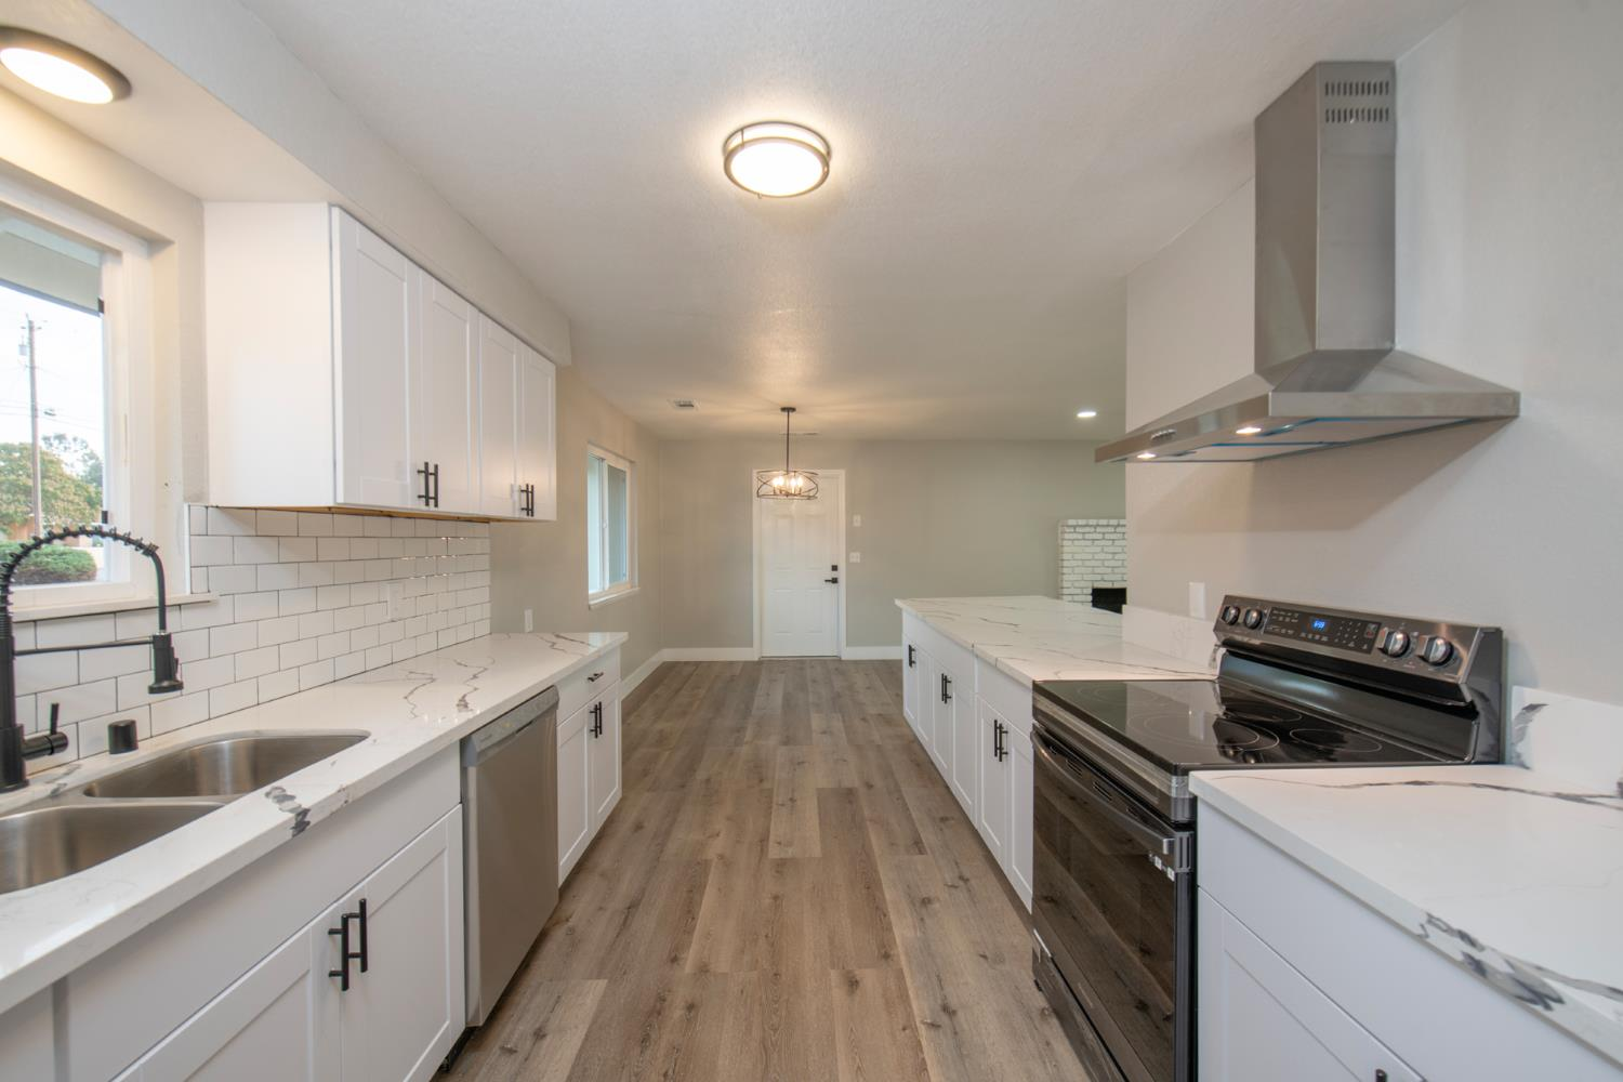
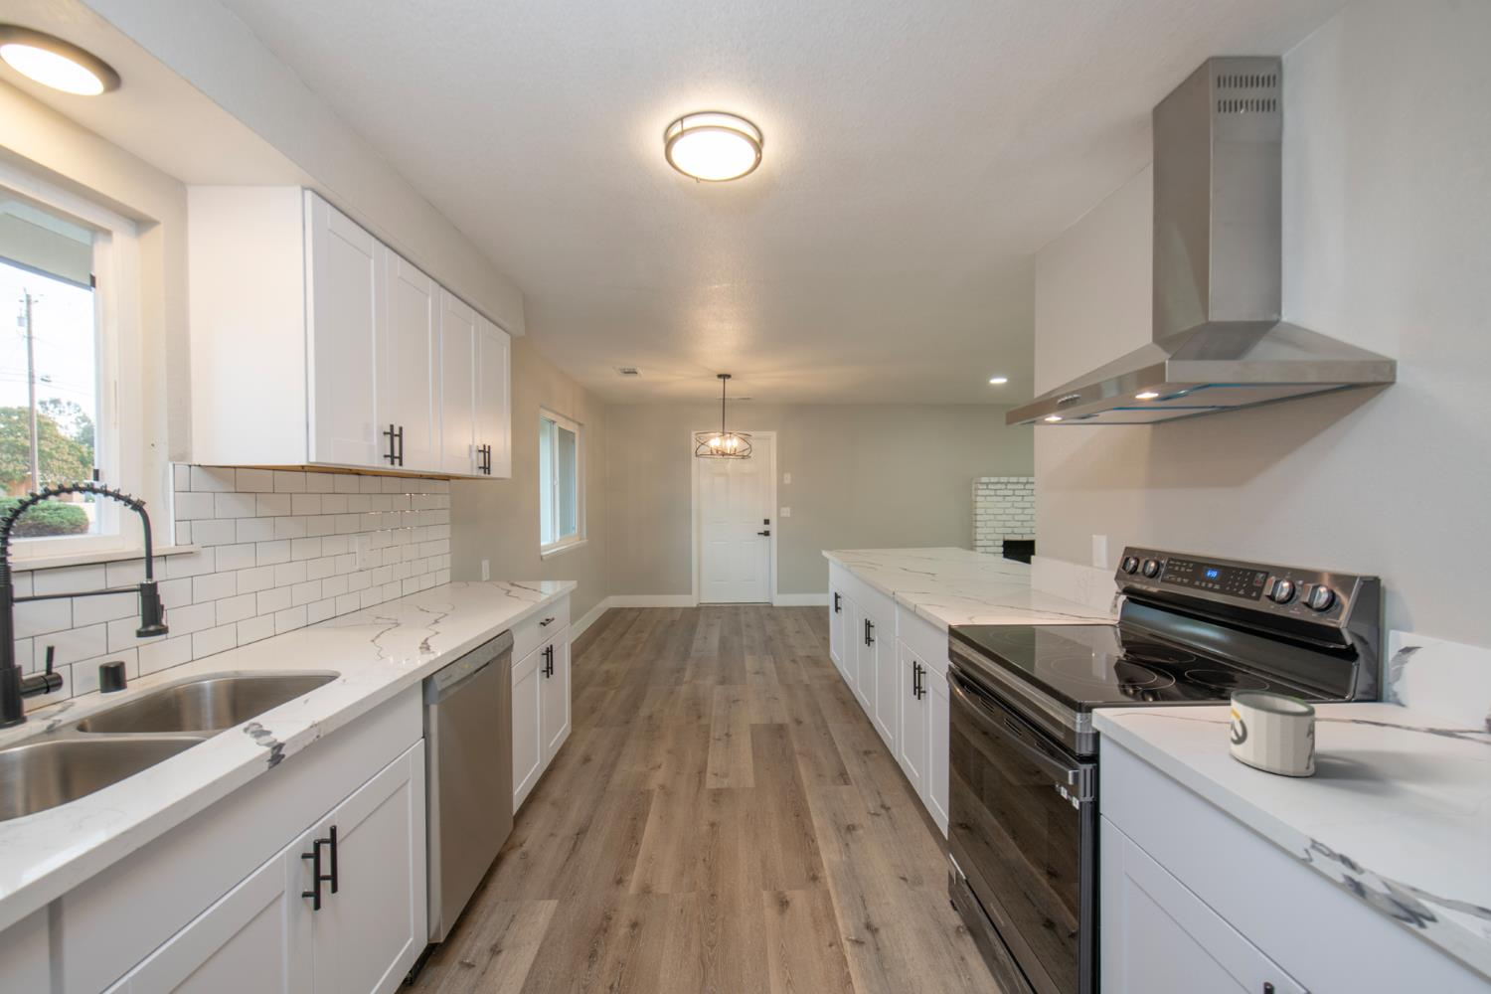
+ mug [1229,689,1316,778]
